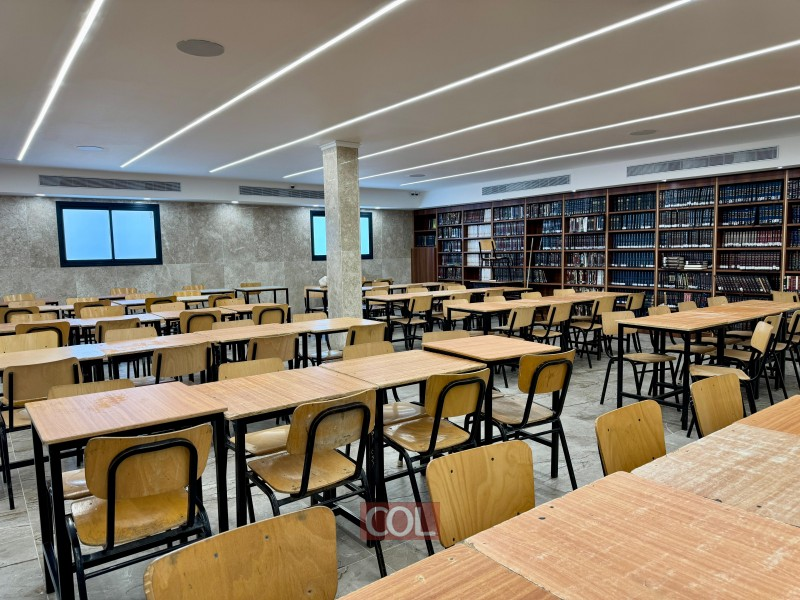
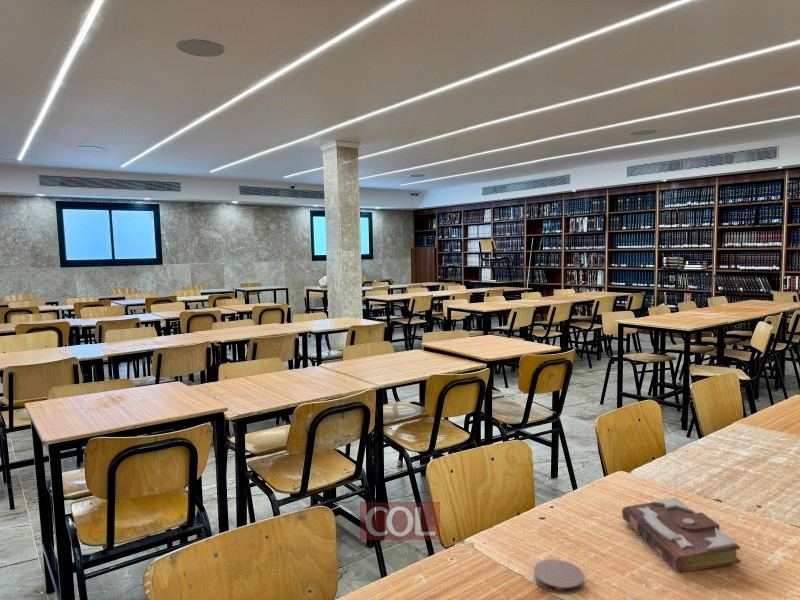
+ book [621,497,742,573]
+ coaster [533,558,585,595]
